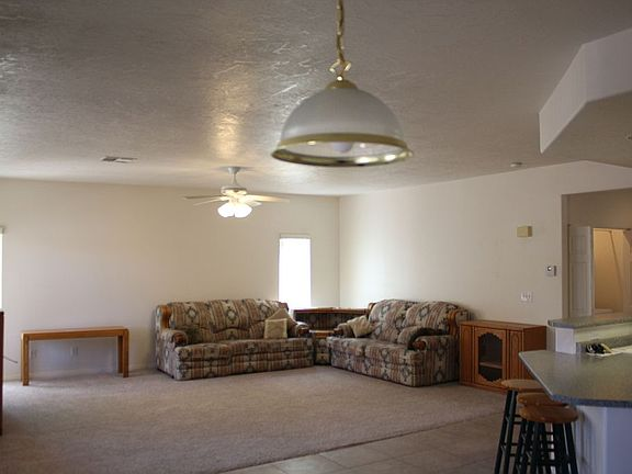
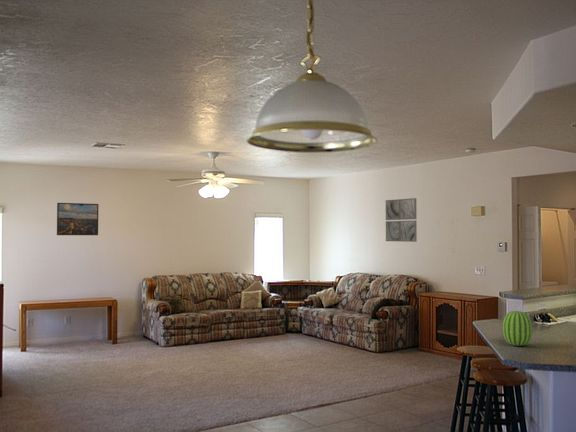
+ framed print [56,202,100,236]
+ fruit [502,308,533,347]
+ wall art [385,197,418,243]
